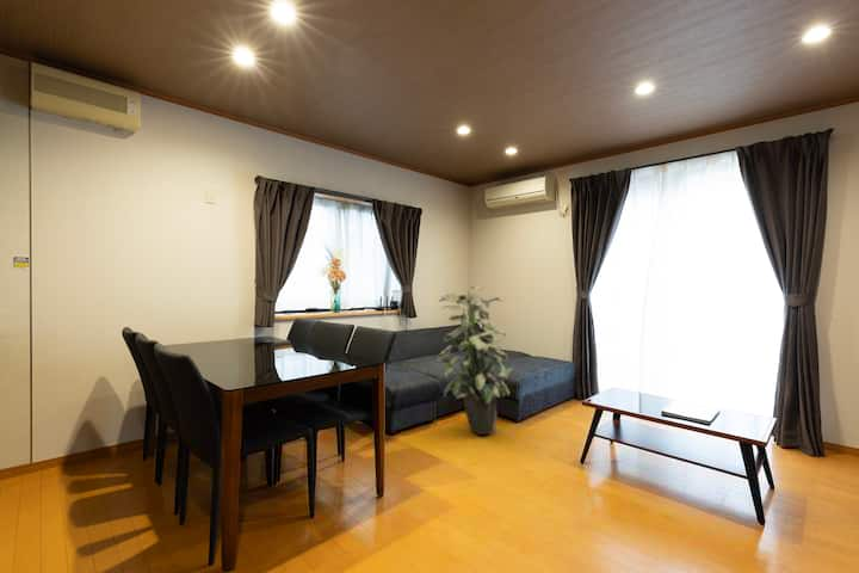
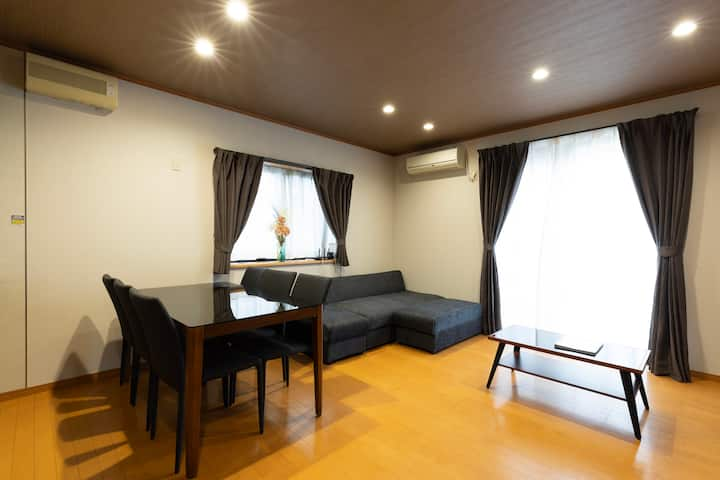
- indoor plant [435,284,517,436]
